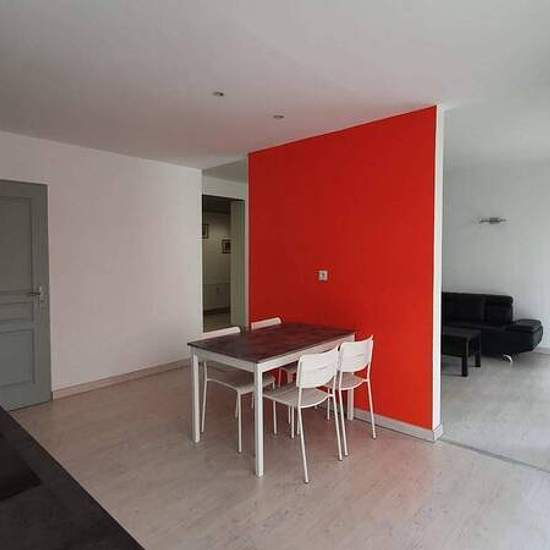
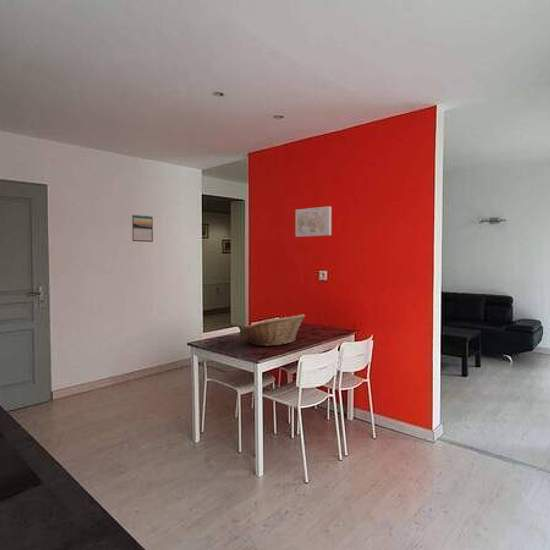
+ fruit basket [241,313,306,347]
+ calendar [131,214,154,243]
+ wall art [295,205,332,238]
